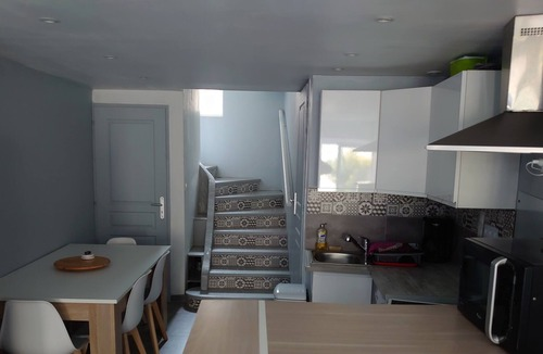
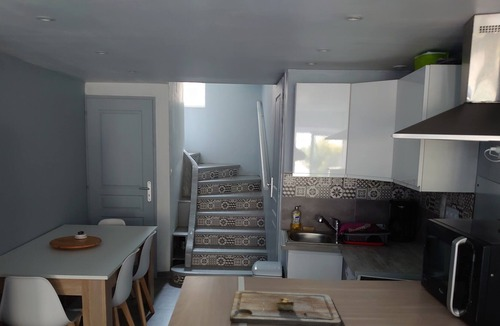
+ cutting board [229,289,342,326]
